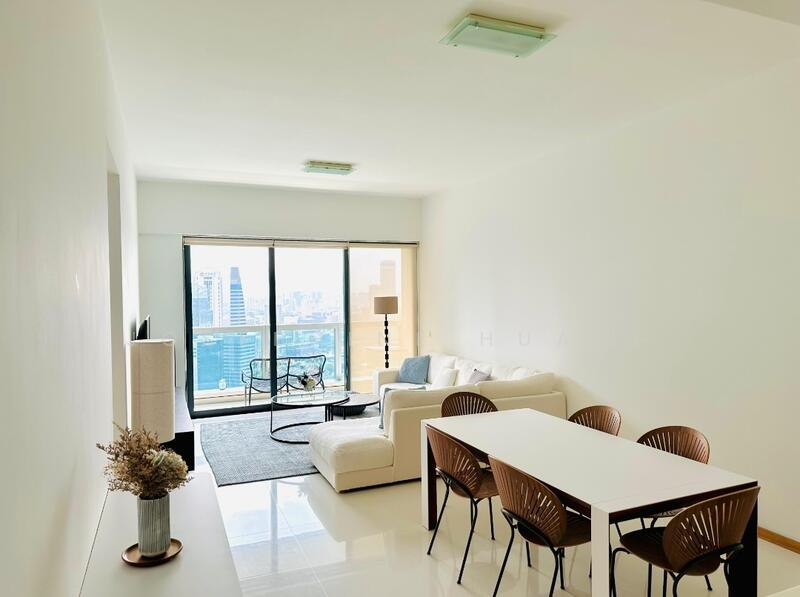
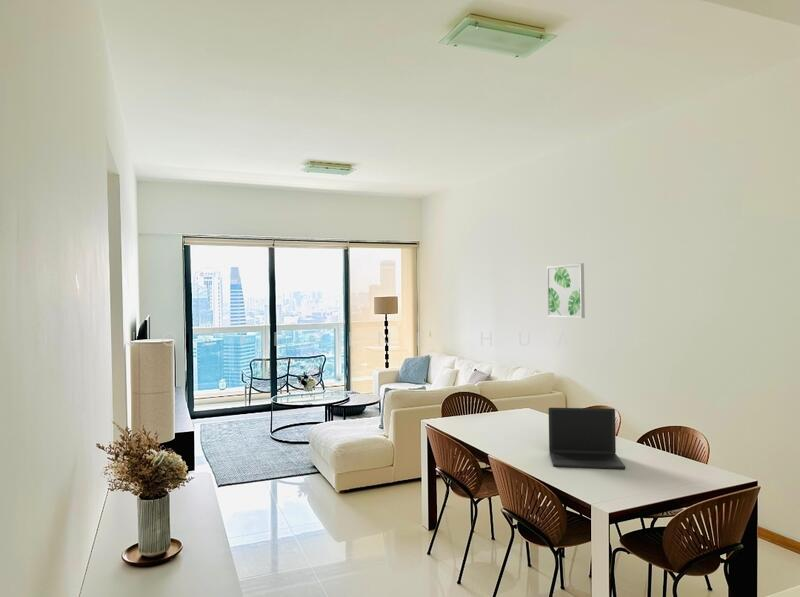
+ laptop [548,407,626,470]
+ wall art [545,262,586,319]
